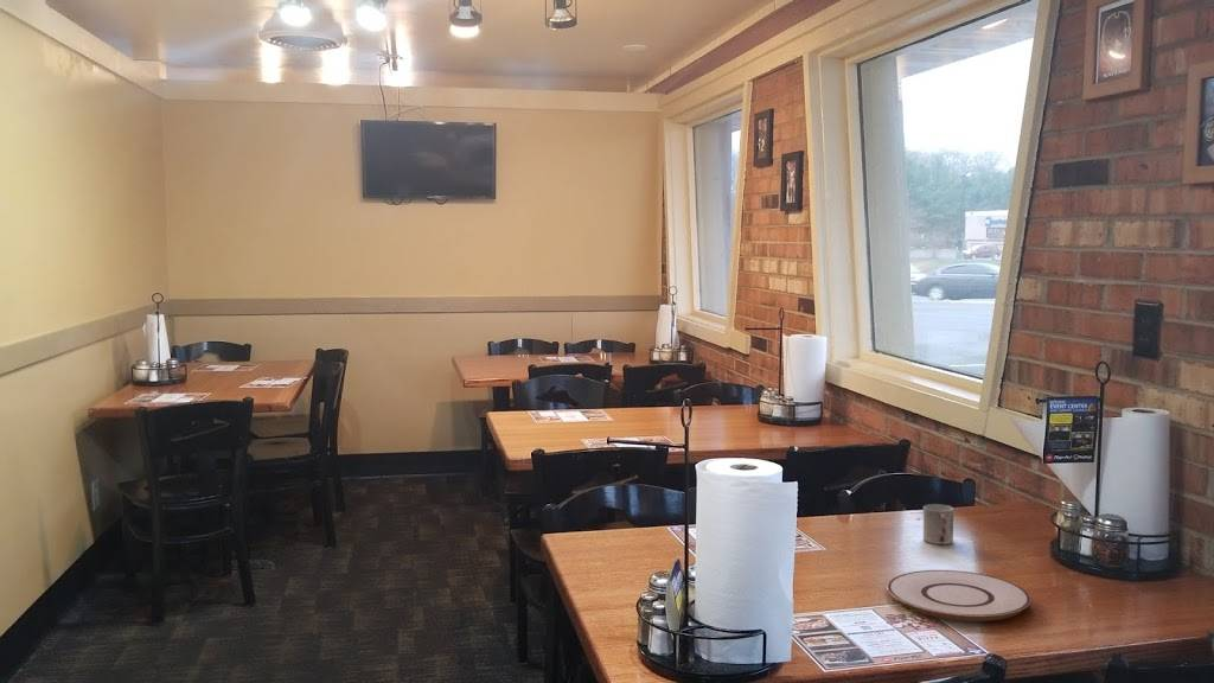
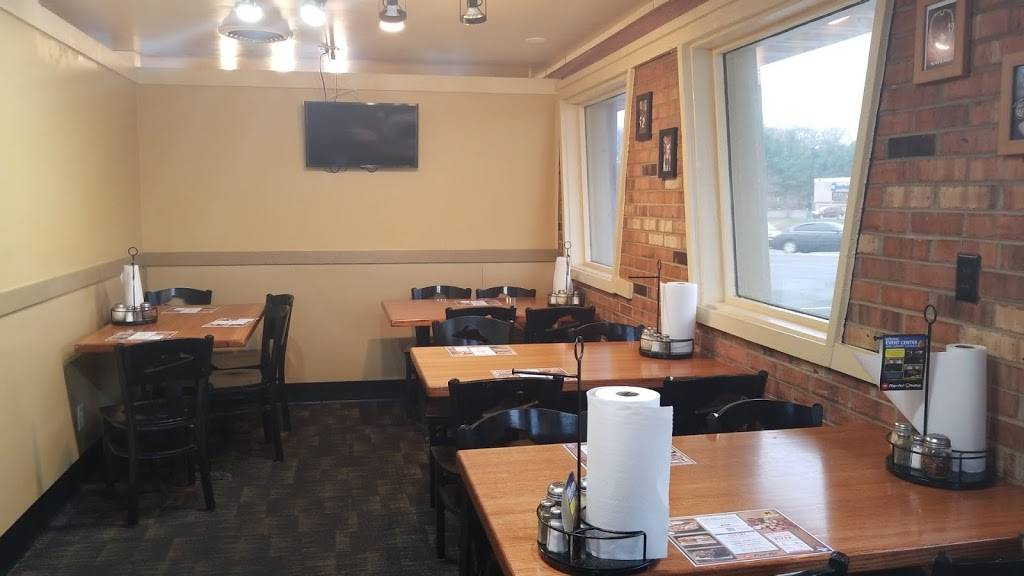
- plate [886,569,1033,623]
- cup [922,503,954,545]
